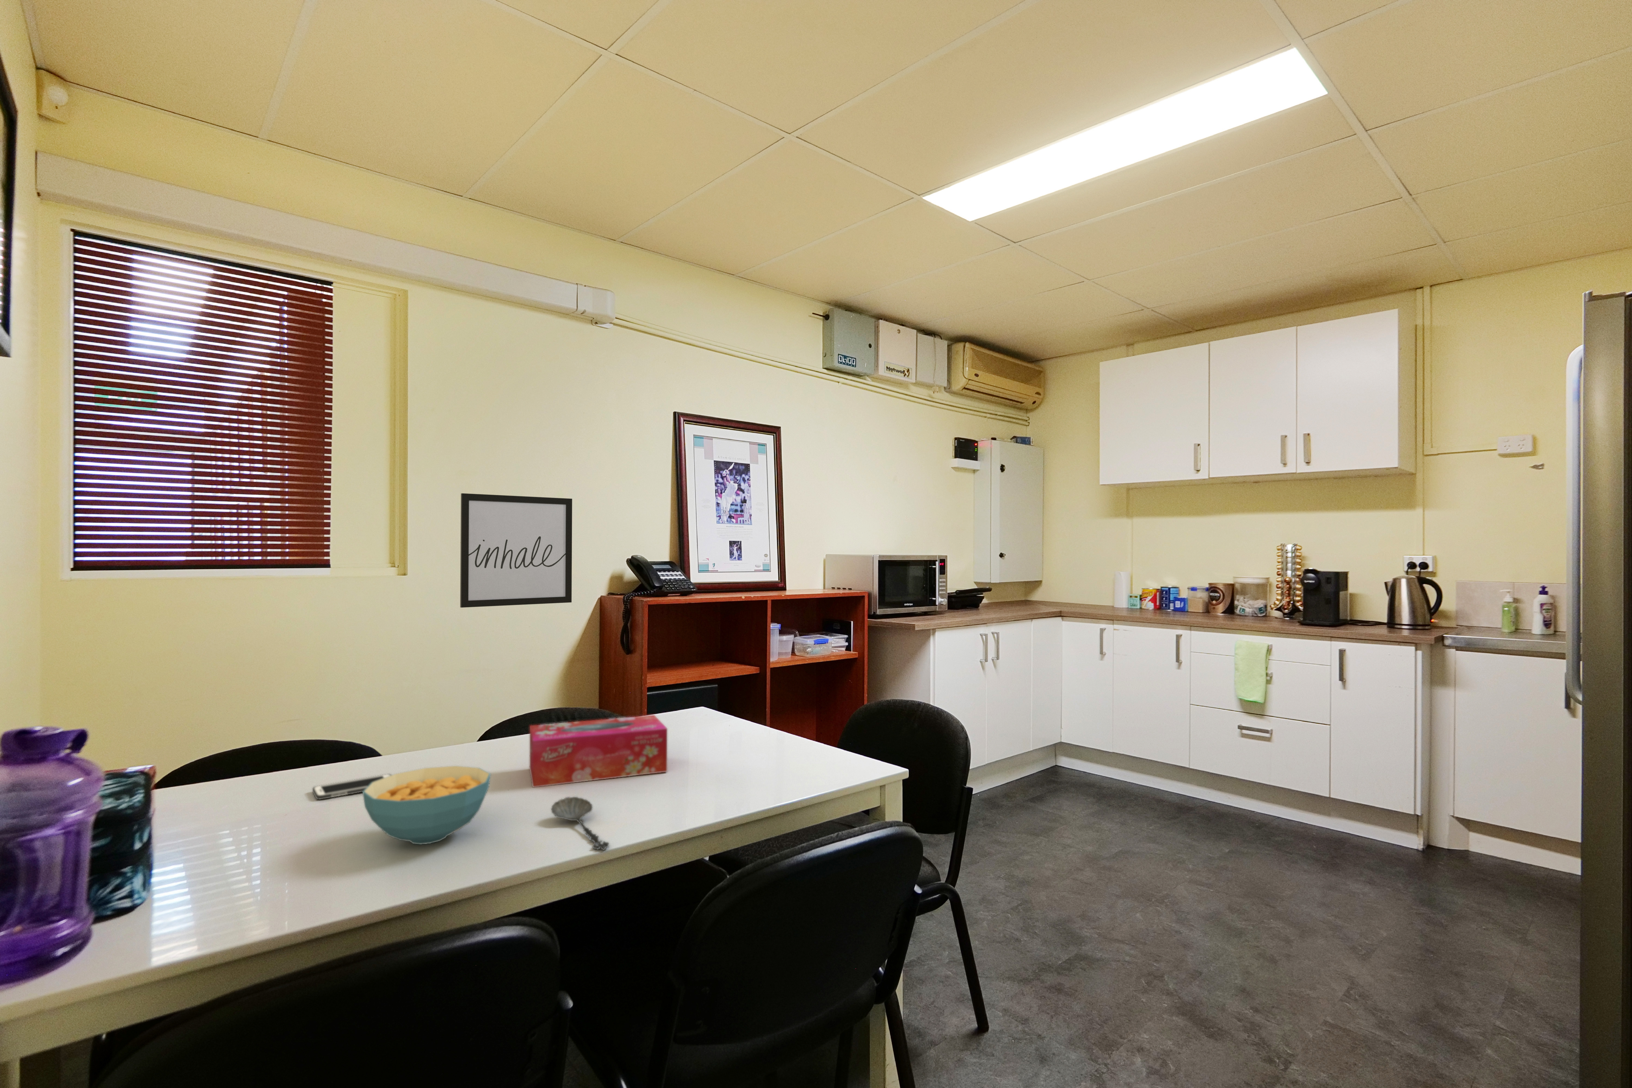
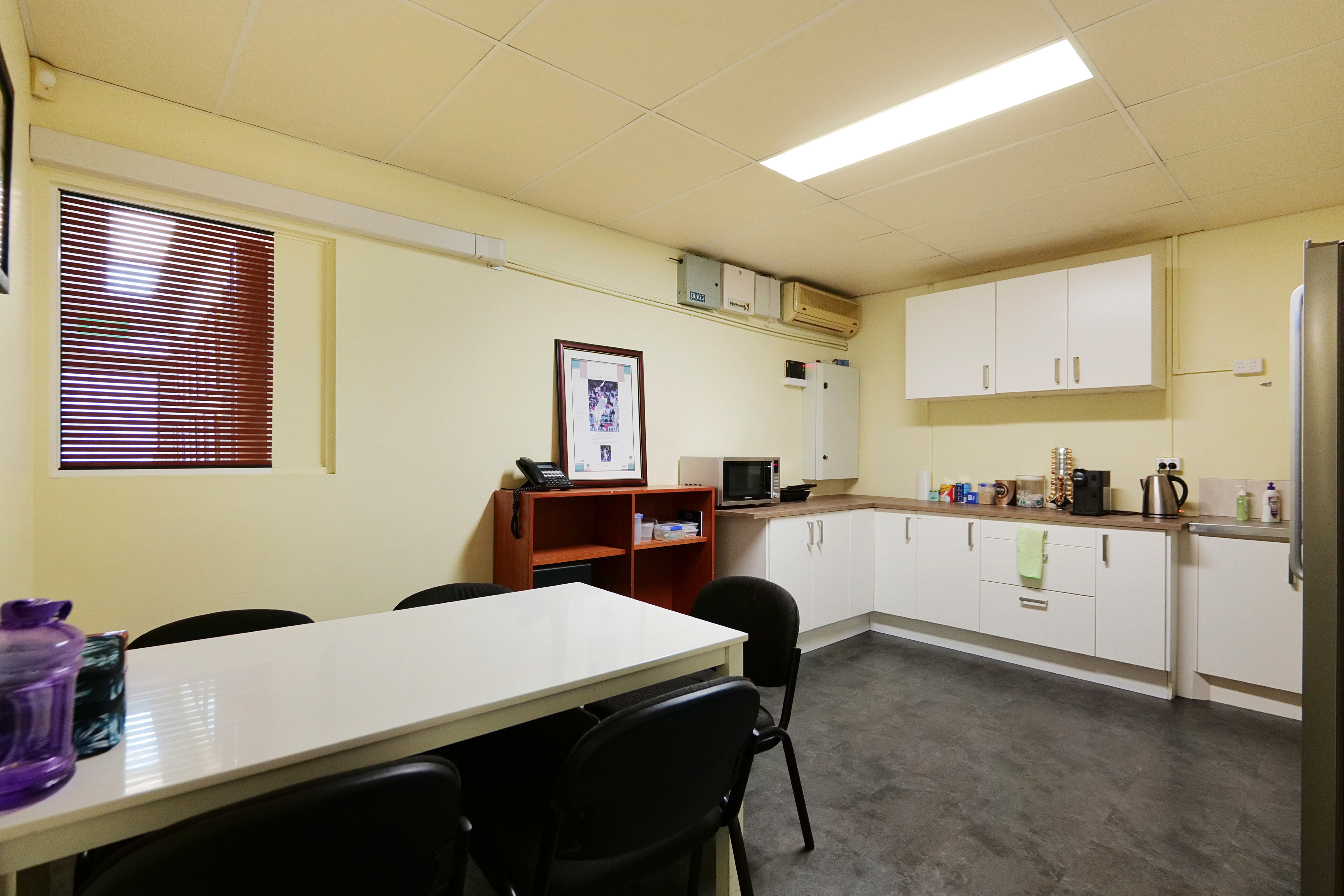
- spoon [550,797,610,850]
- tissue box [529,714,668,788]
- cereal bowl [362,765,492,845]
- cell phone [312,773,392,800]
- wall art [460,493,573,608]
